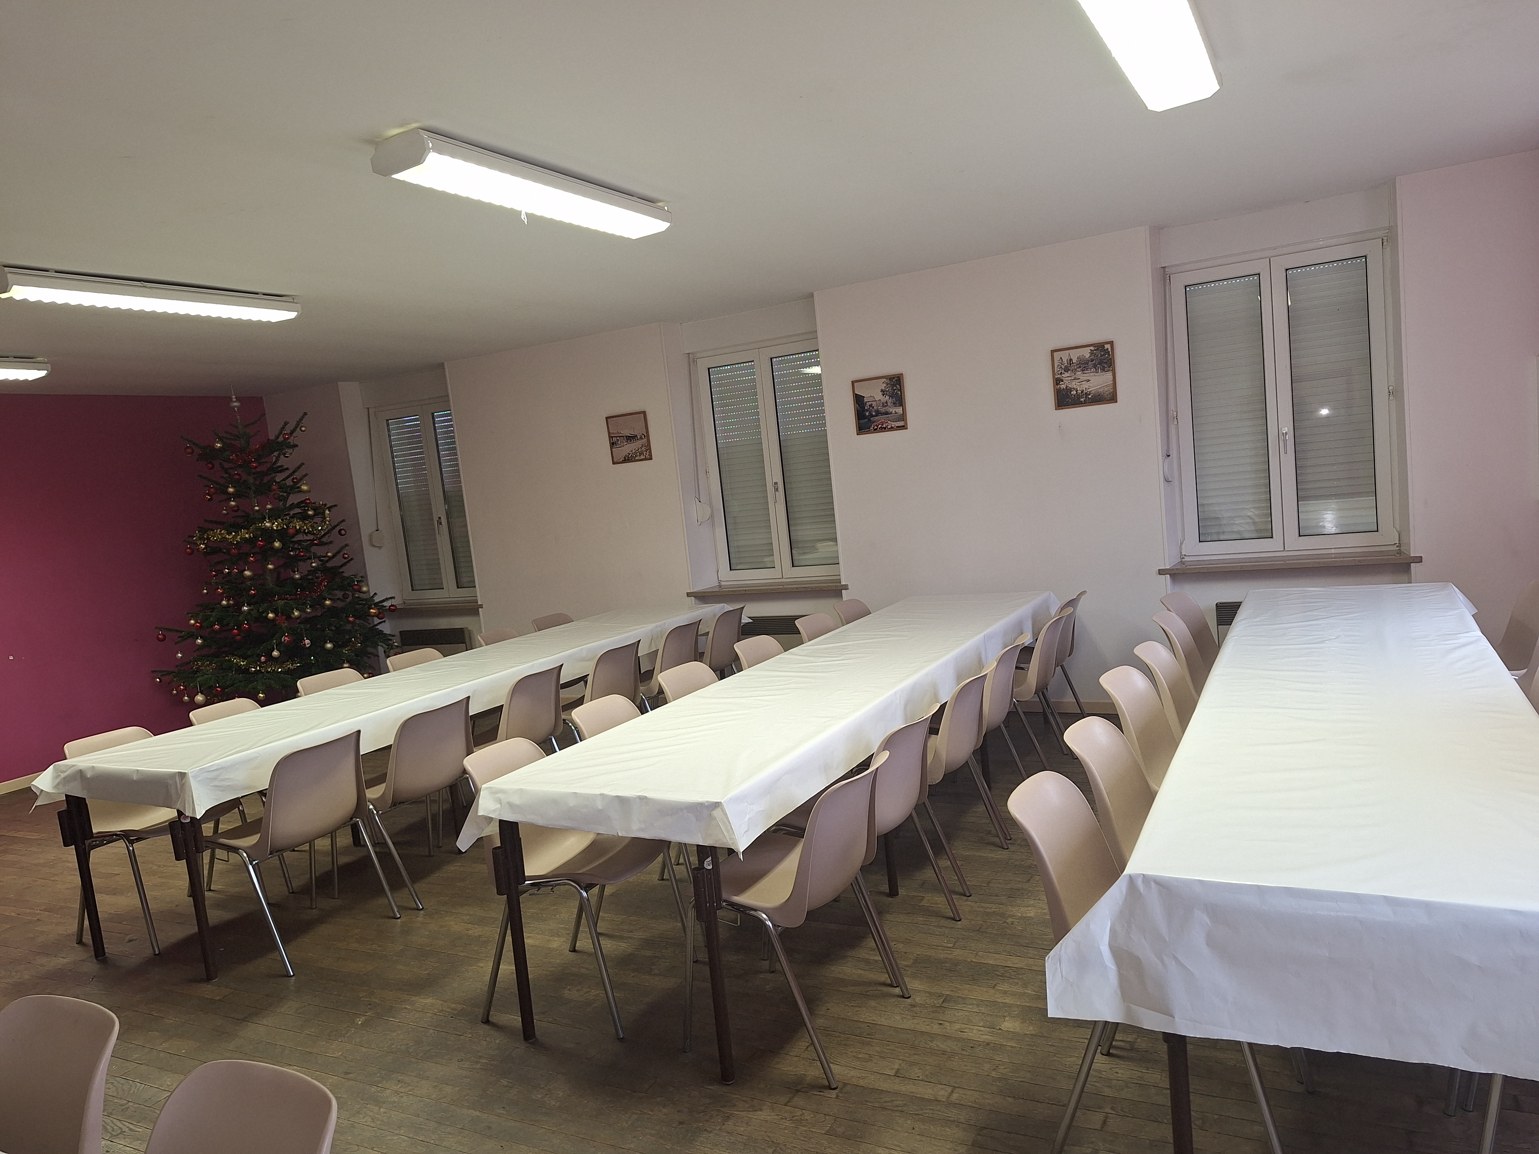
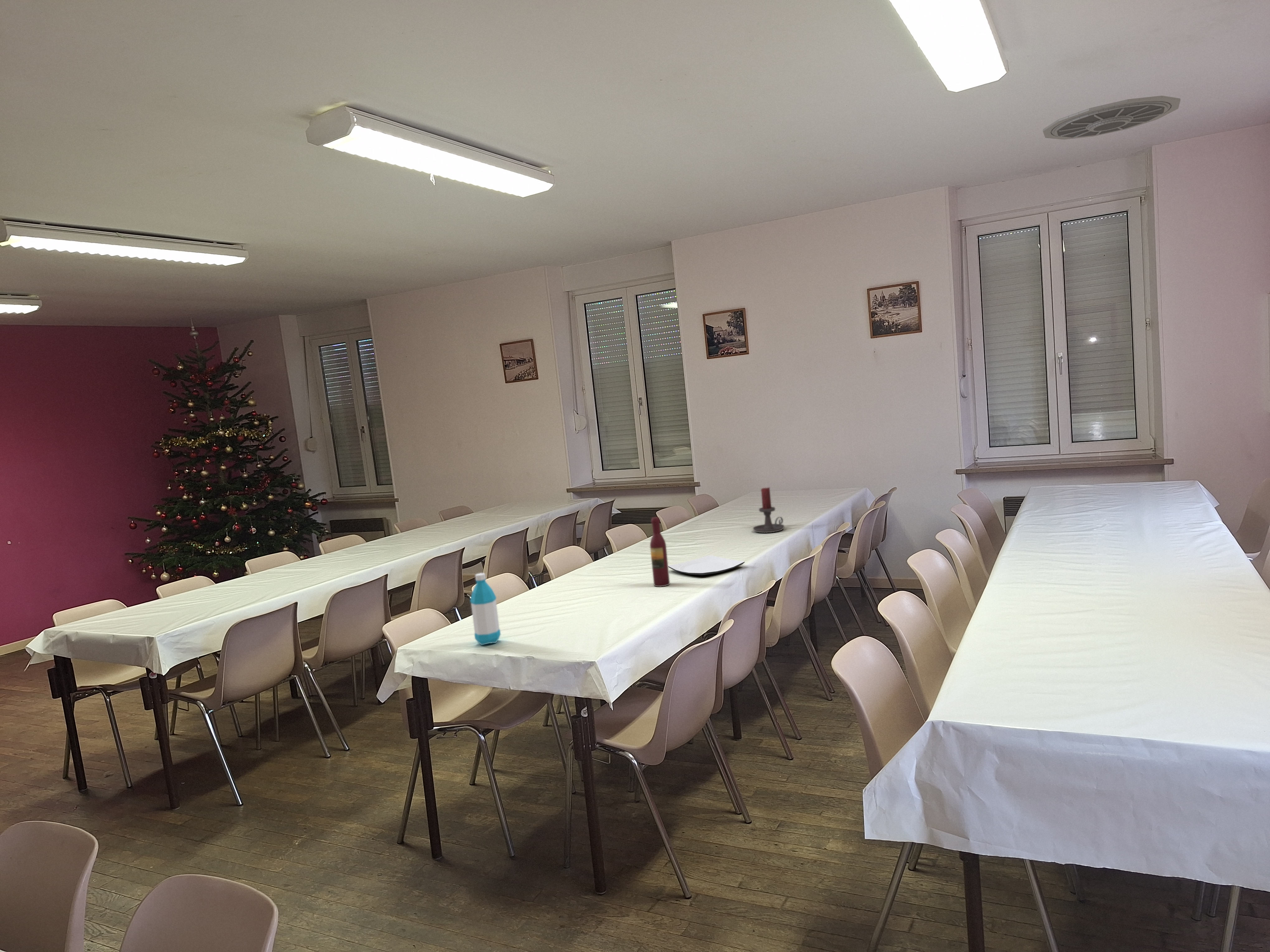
+ wine bottle [650,517,670,587]
+ candle holder [752,487,785,533]
+ plate [668,555,745,576]
+ water bottle [470,573,501,645]
+ ceiling vent [1042,95,1181,140]
